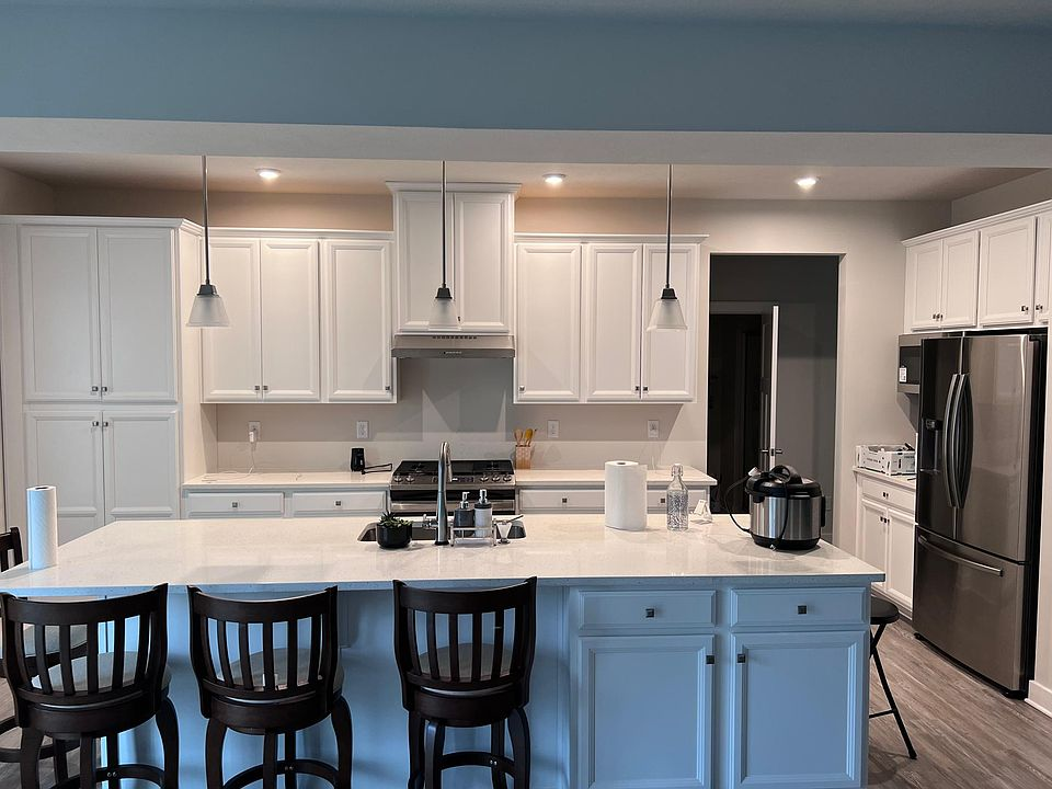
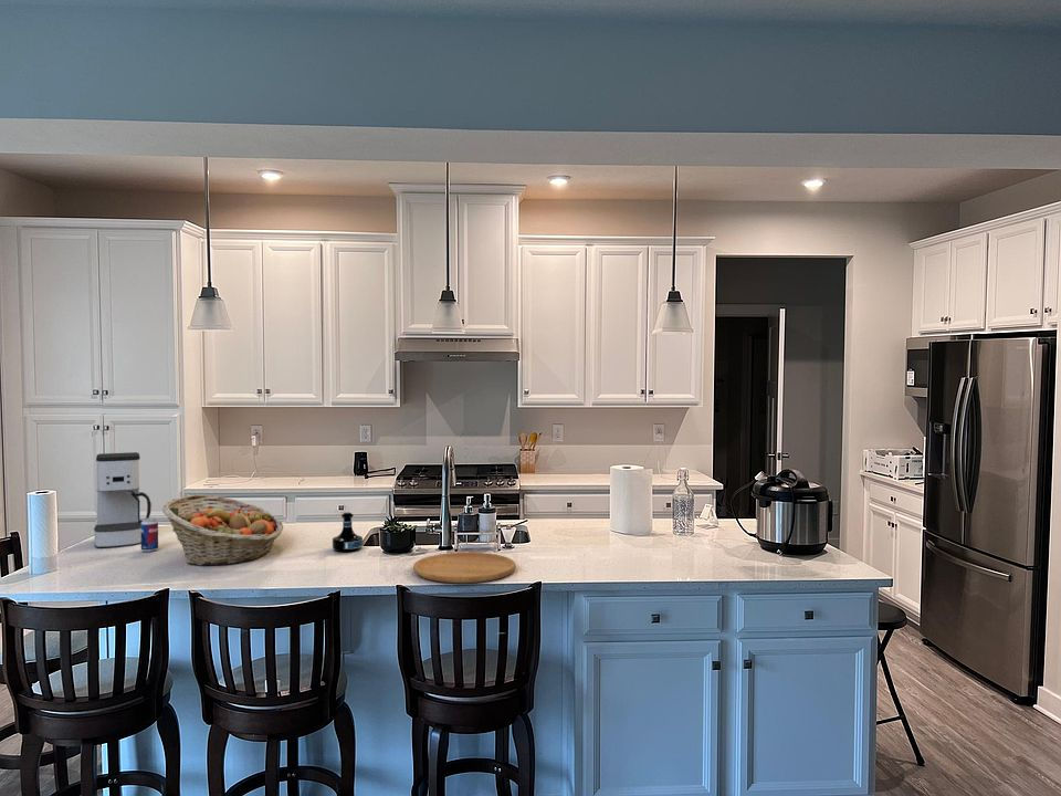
+ tequila bottle [332,511,364,553]
+ coffee maker [93,451,153,549]
+ fruit basket [161,493,284,567]
+ beverage can [140,517,159,553]
+ cutting board [412,551,516,584]
